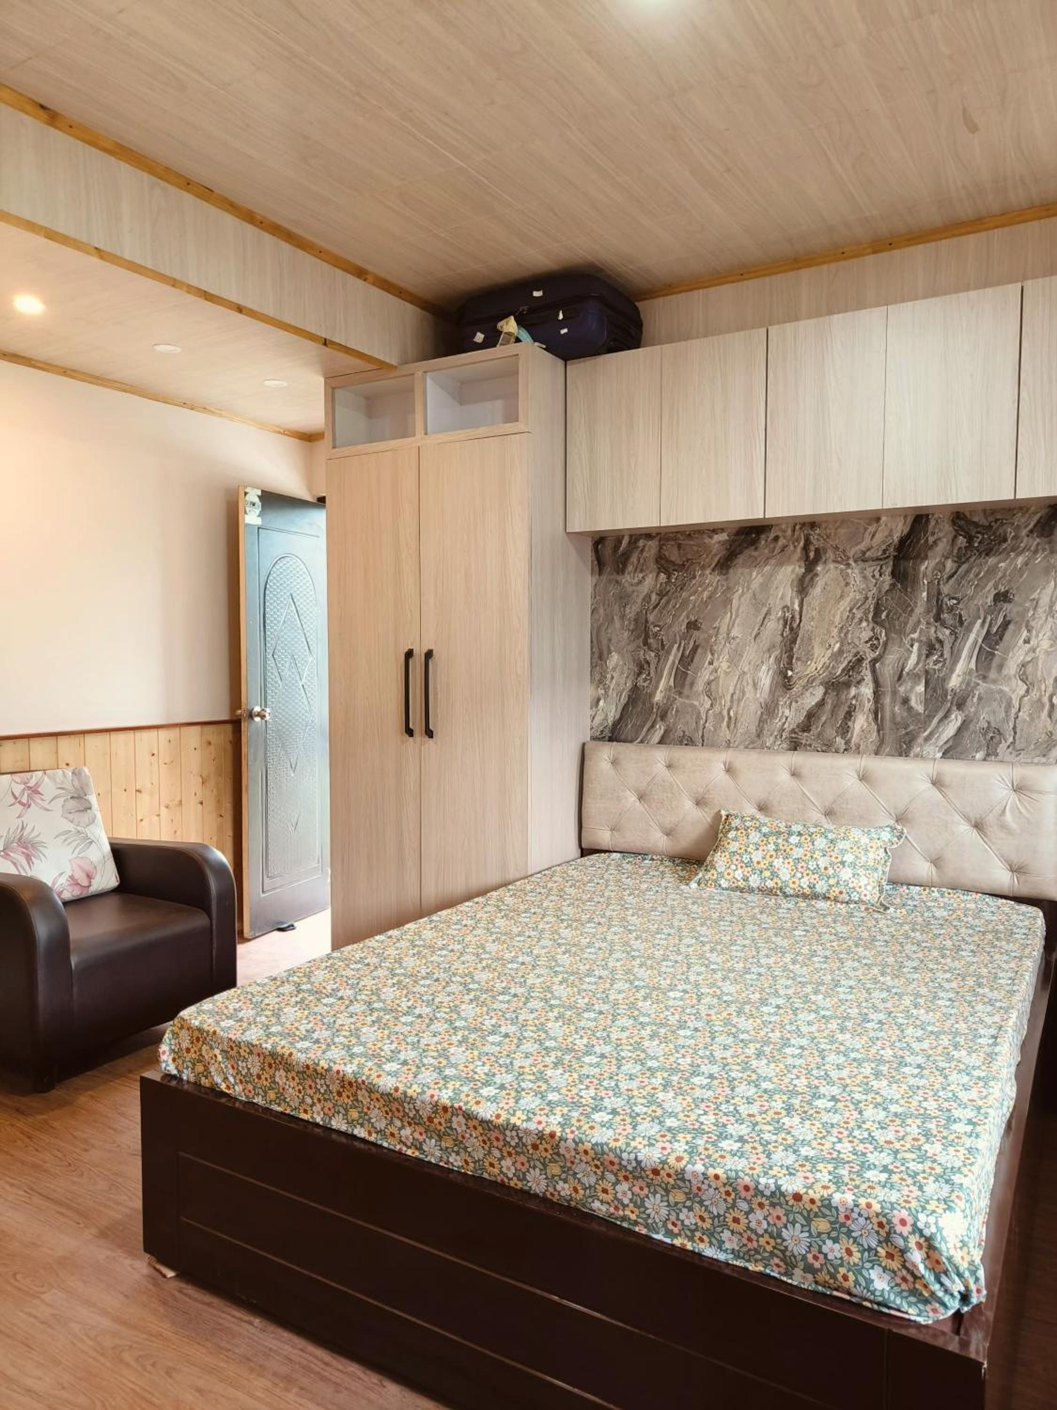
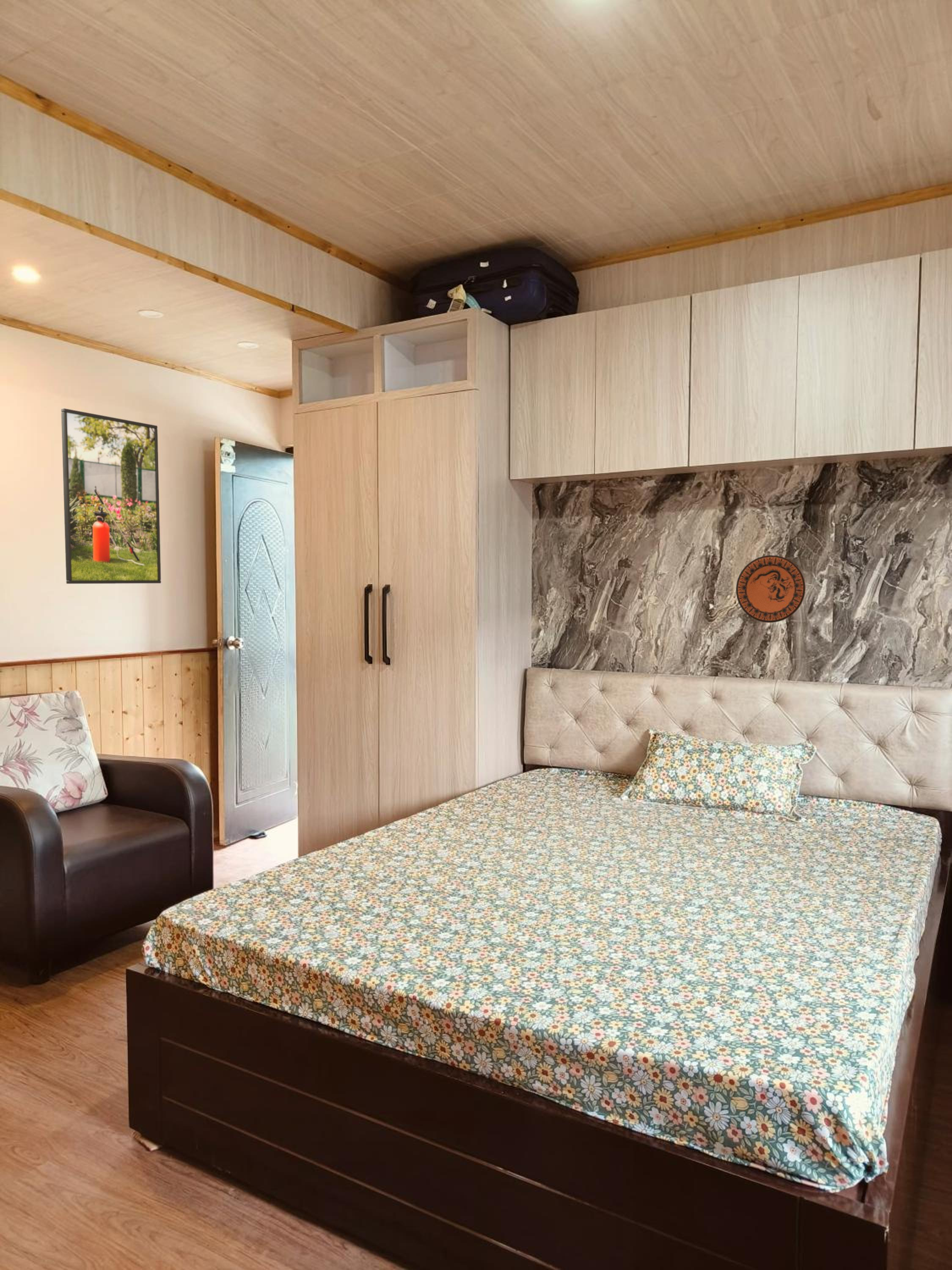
+ decorative plate [735,555,806,623]
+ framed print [61,408,162,584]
